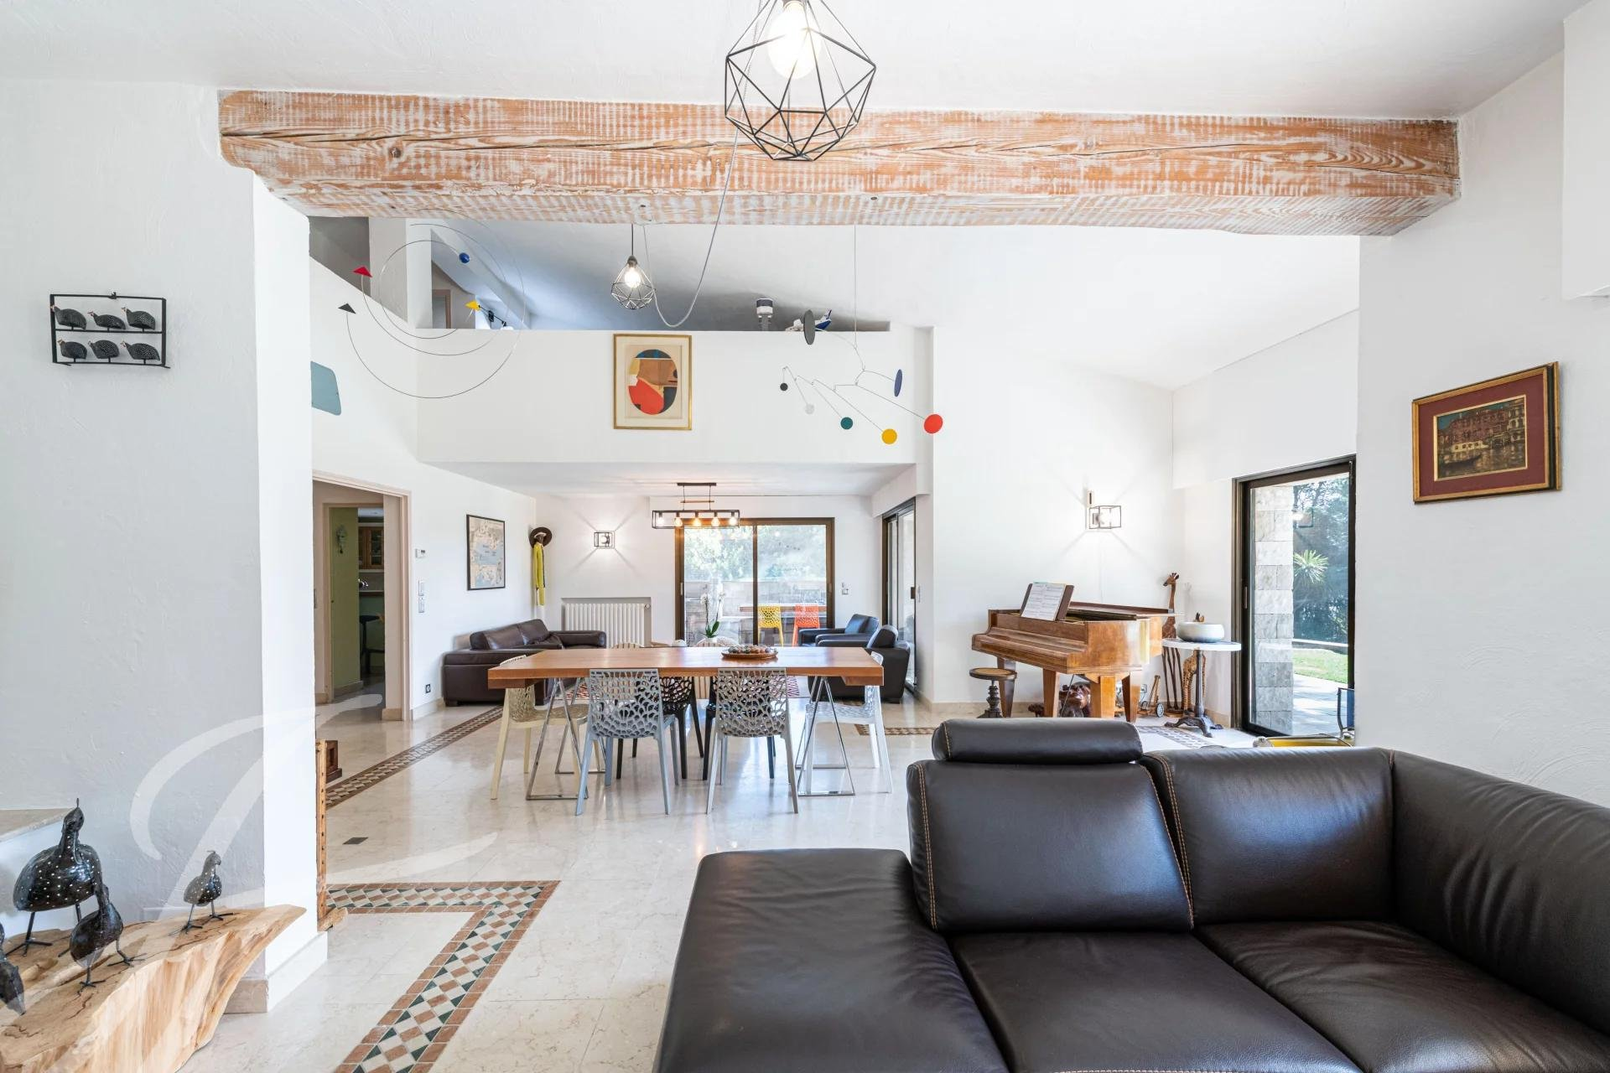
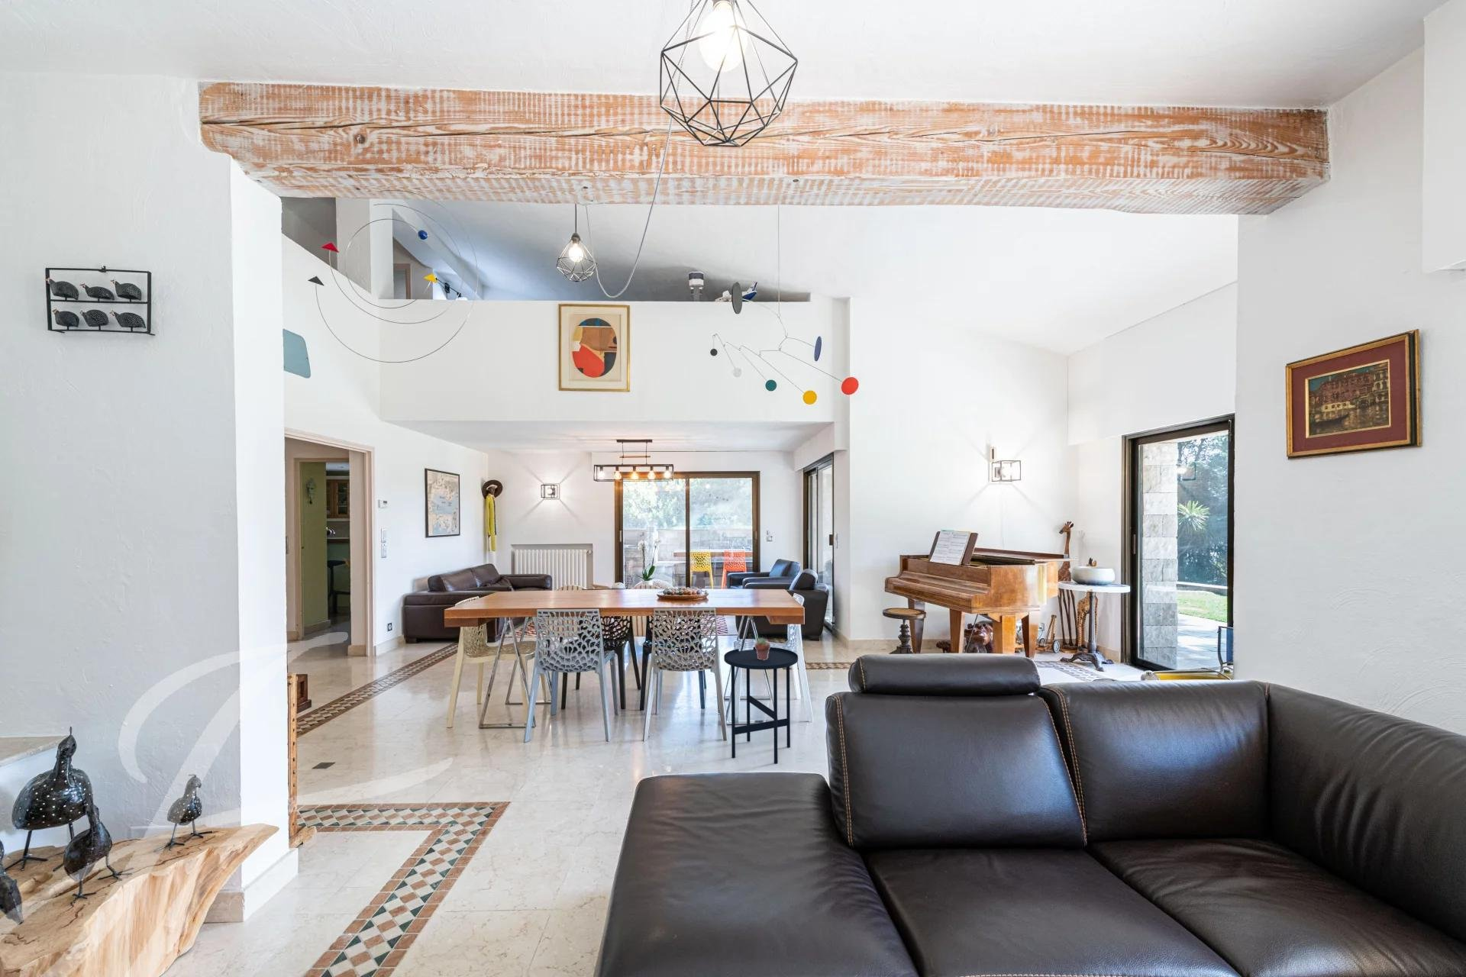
+ side table [723,647,798,764]
+ potted succulent [754,637,771,660]
